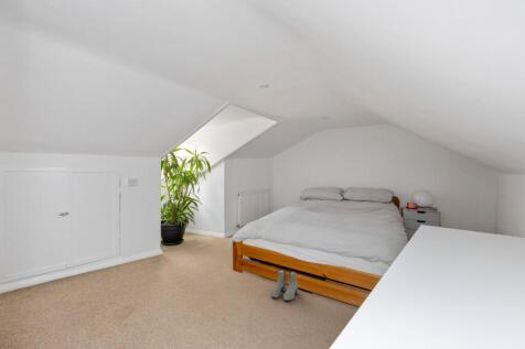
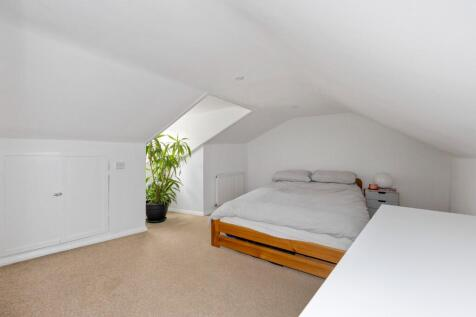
- boots [270,269,299,302]
